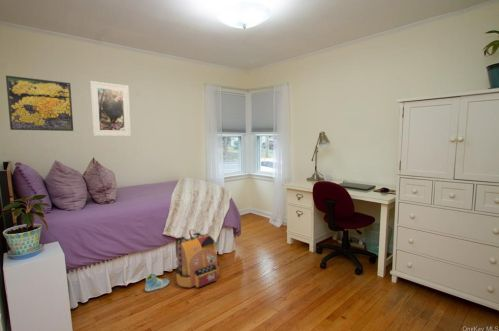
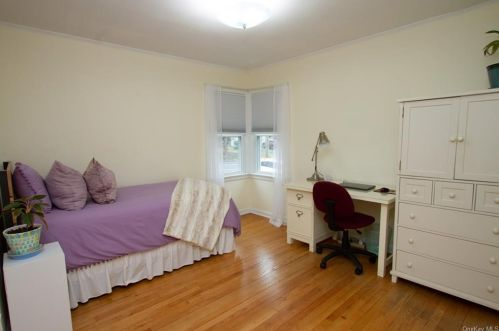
- backpack [175,228,220,288]
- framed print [5,74,74,132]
- sneaker [144,273,170,293]
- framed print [89,80,132,137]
